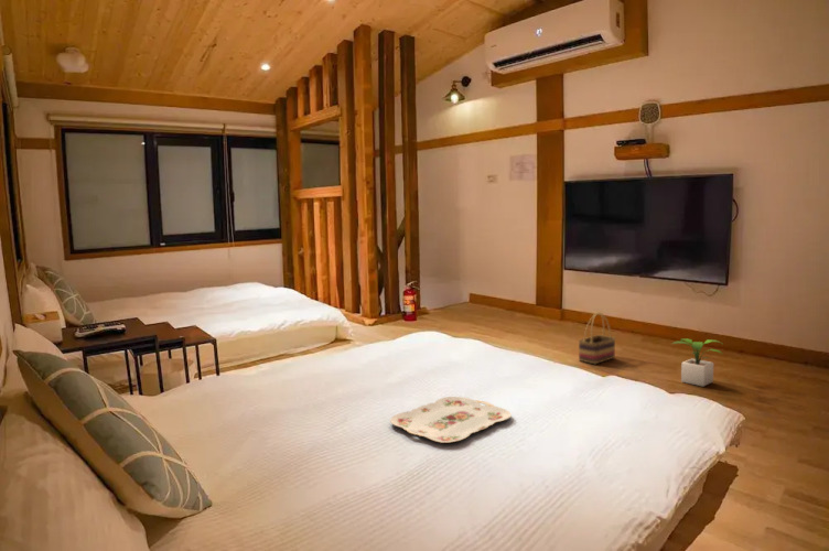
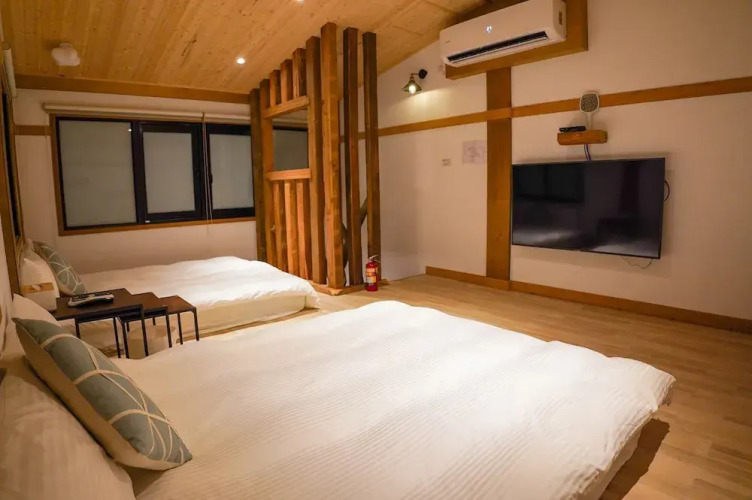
- basket [578,311,616,365]
- potted plant [670,338,724,388]
- serving tray [389,396,513,444]
